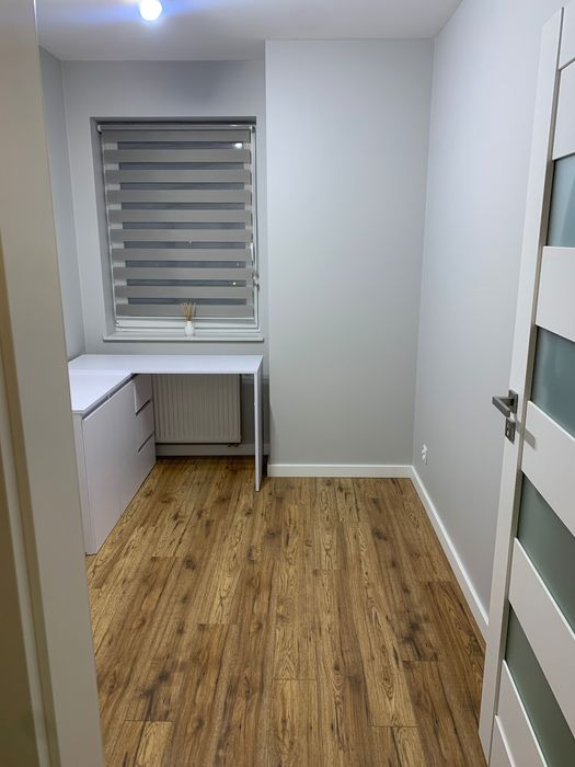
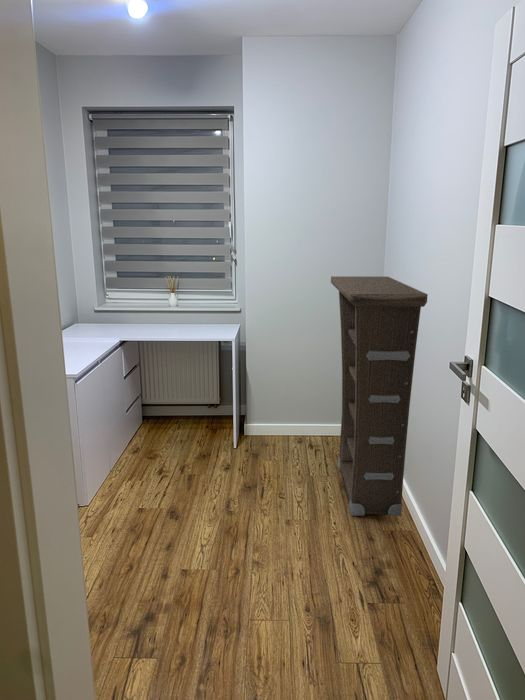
+ cabinet [330,275,429,517]
